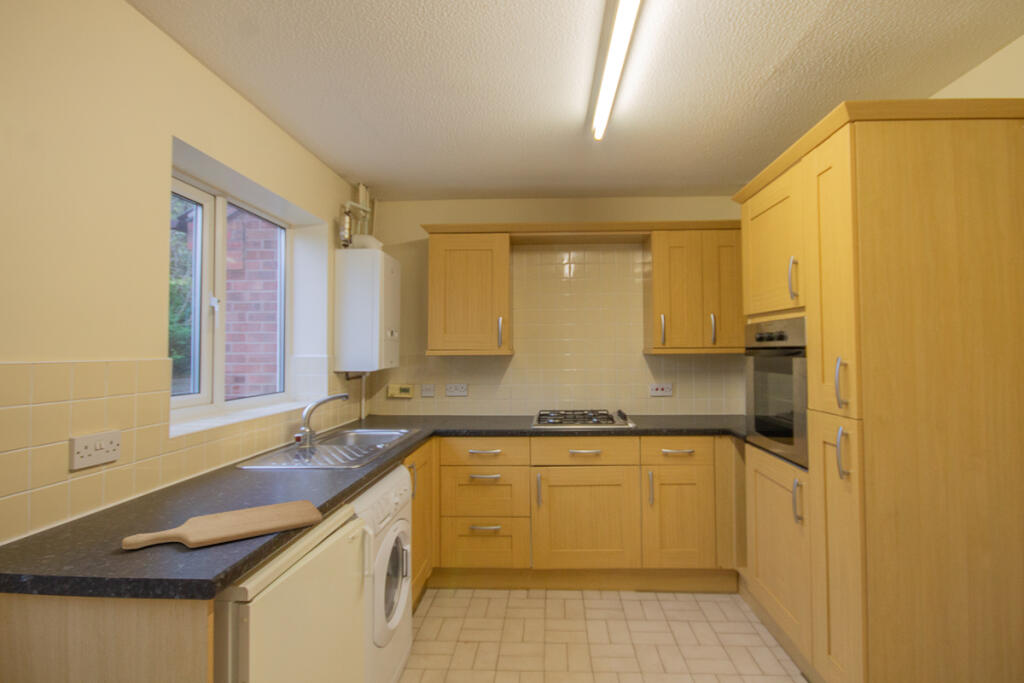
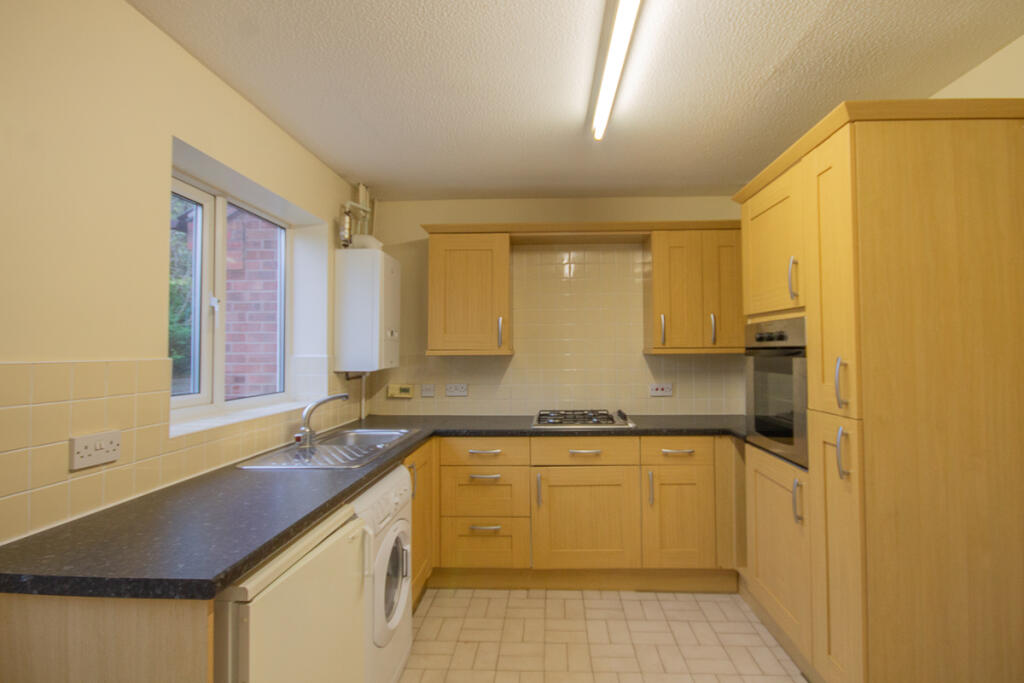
- chopping board [121,499,324,550]
